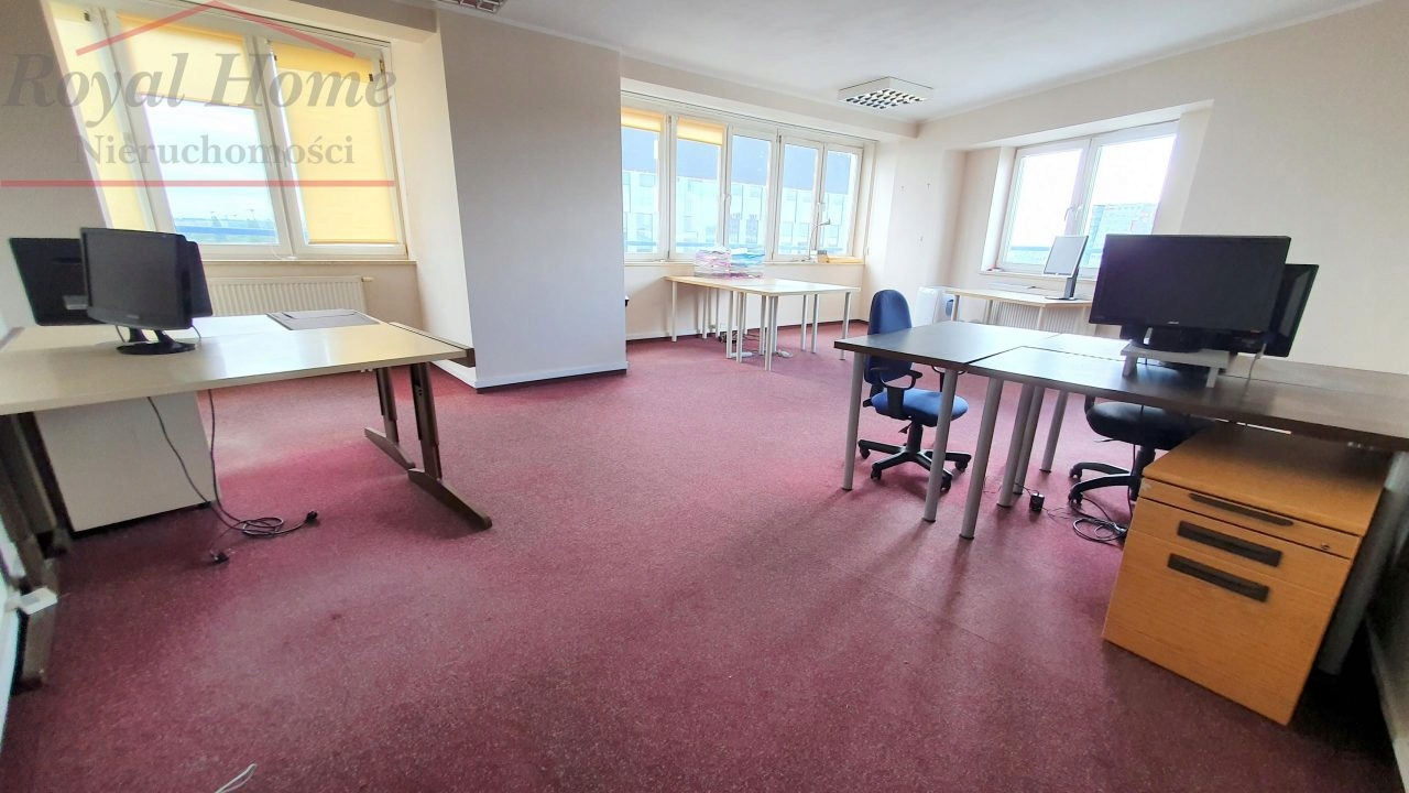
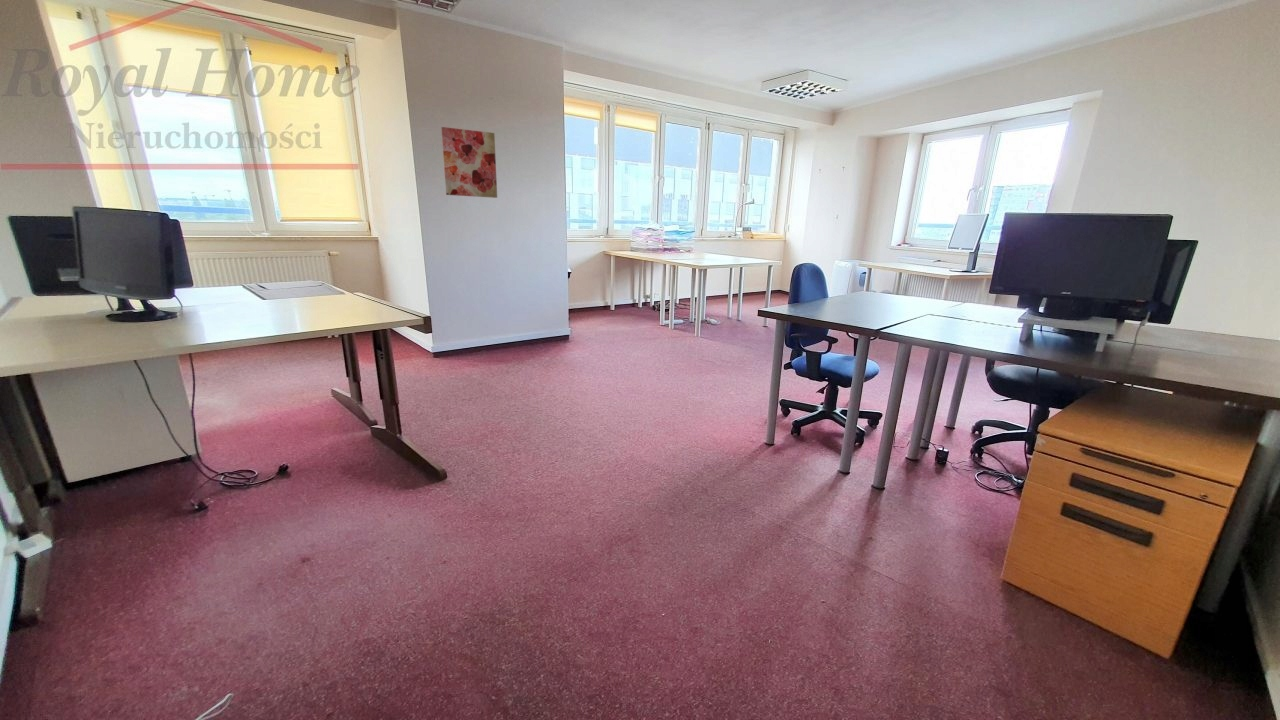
+ wall art [440,126,498,199]
